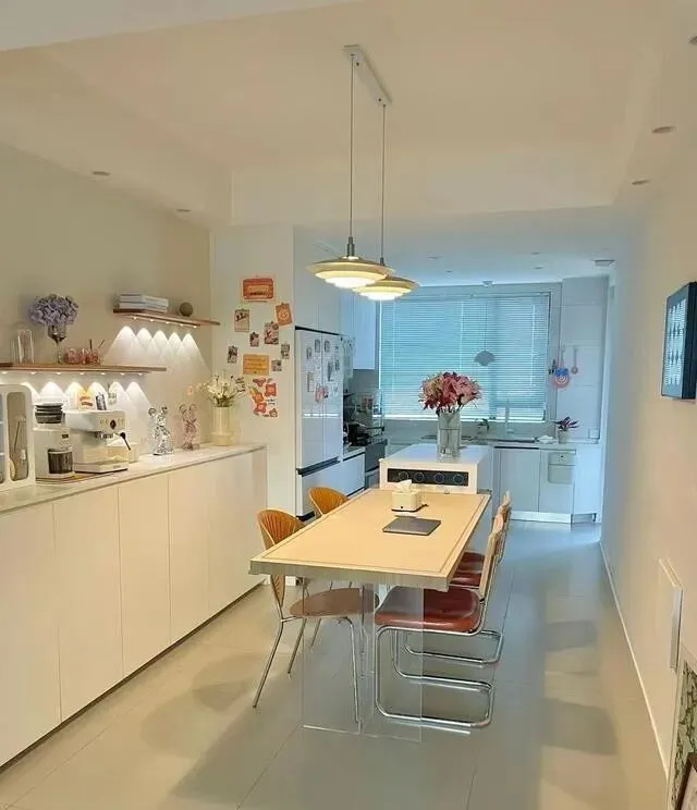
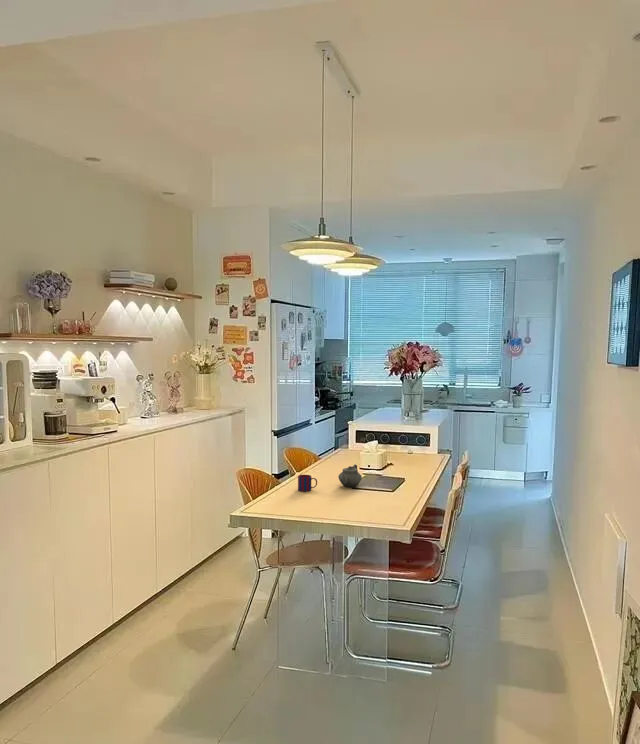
+ mug [297,474,318,492]
+ teapot [337,463,363,488]
